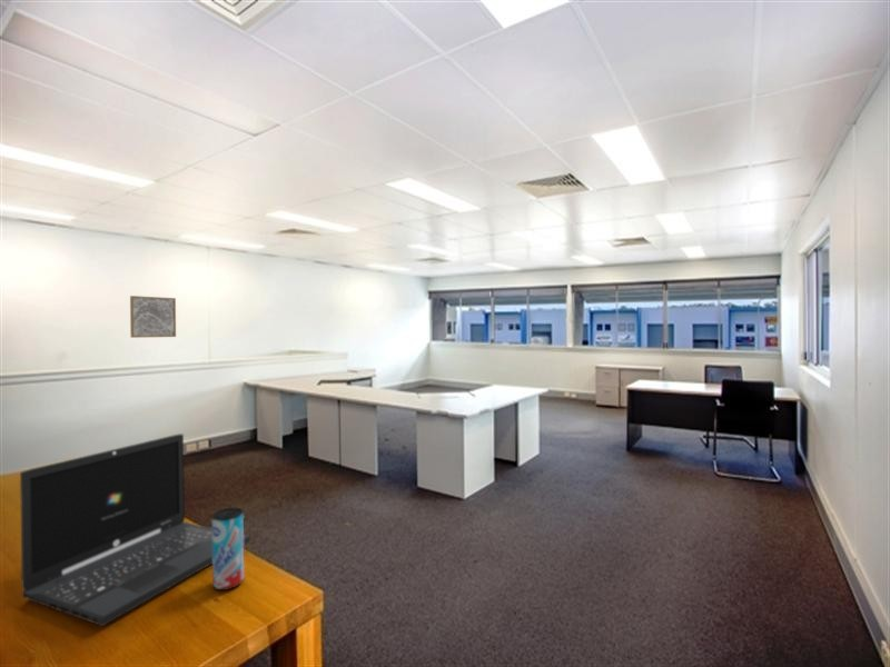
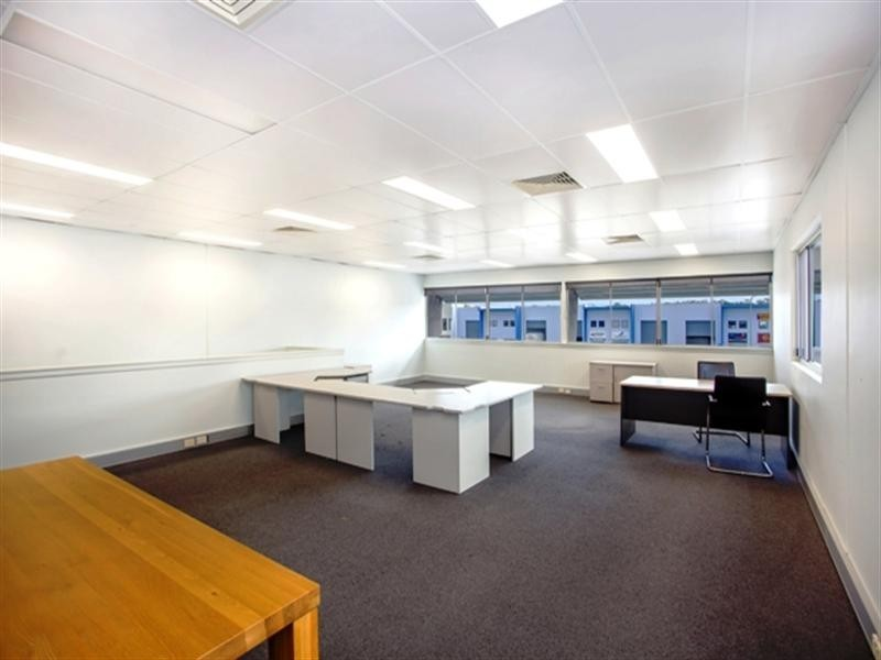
- wall art [129,295,177,339]
- beverage can [211,507,245,591]
- laptop [19,432,251,627]
